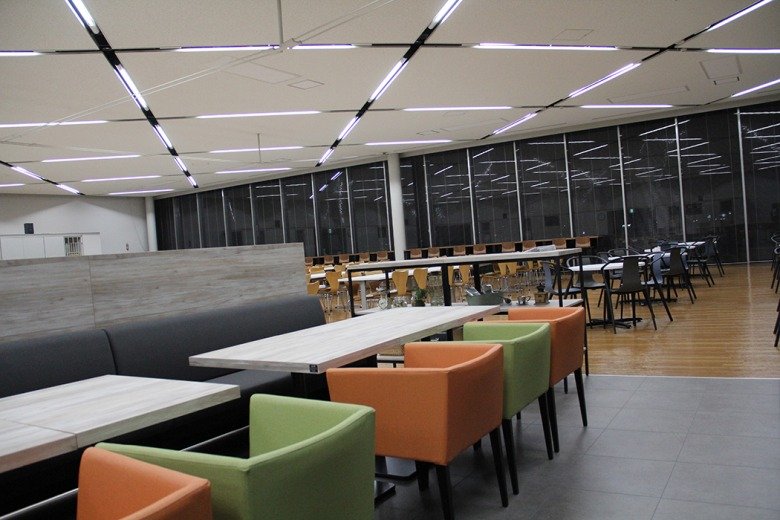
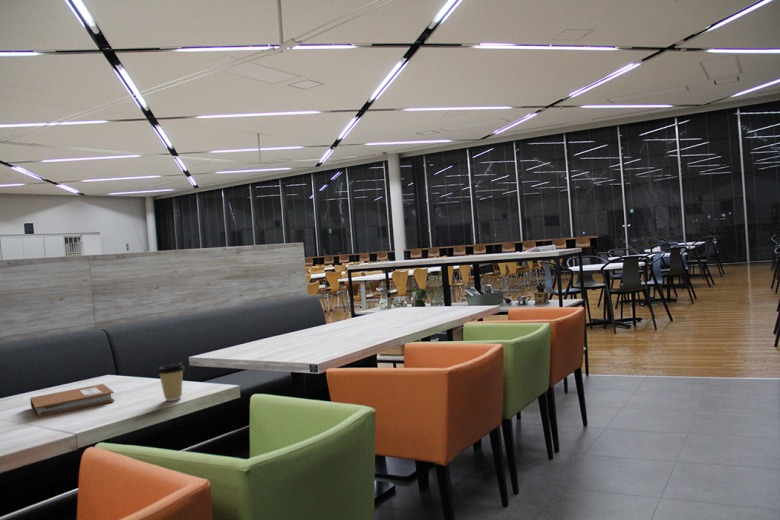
+ coffee cup [156,362,186,402]
+ notebook [29,383,115,419]
